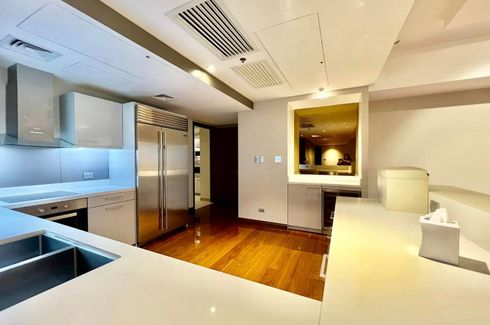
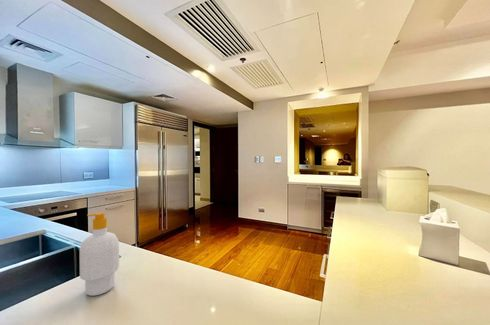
+ soap bottle [79,212,120,297]
